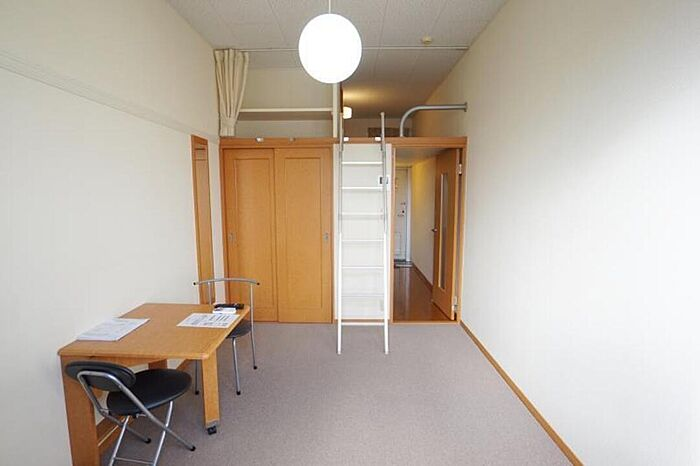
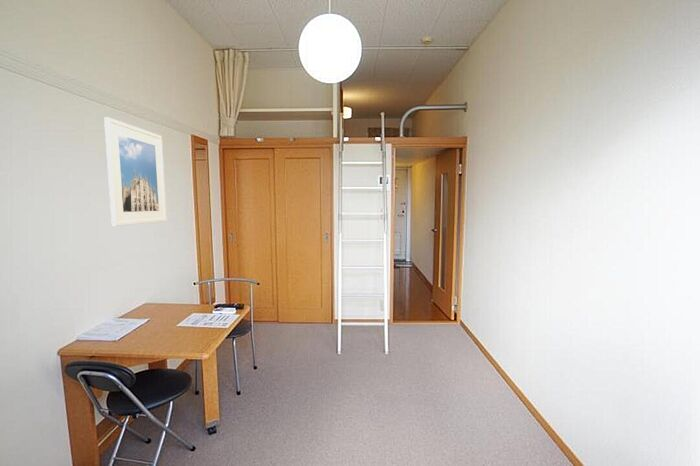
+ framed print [103,116,168,227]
